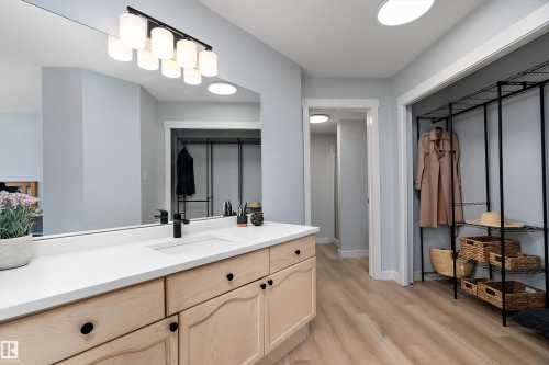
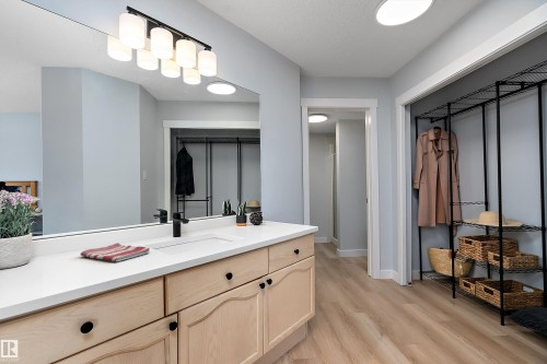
+ dish towel [80,242,151,262]
